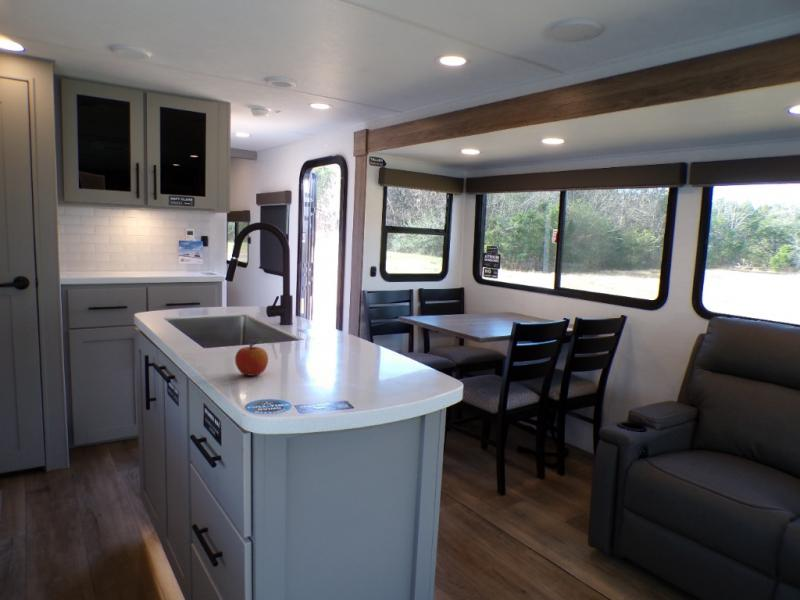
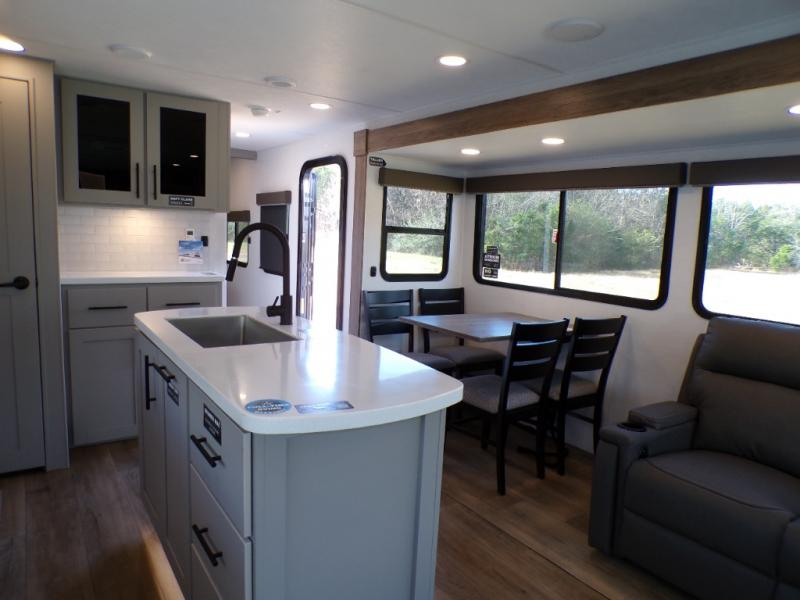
- fruit [234,340,269,377]
